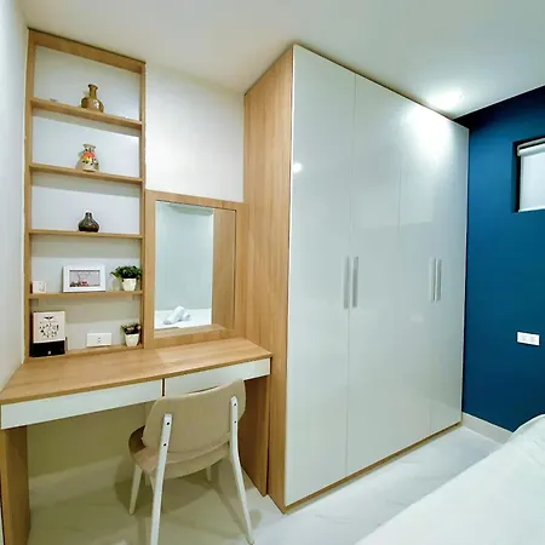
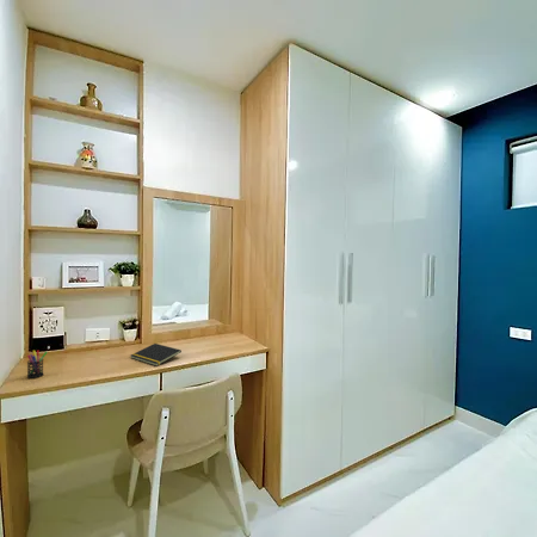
+ notepad [129,342,183,368]
+ pen holder [26,350,49,379]
